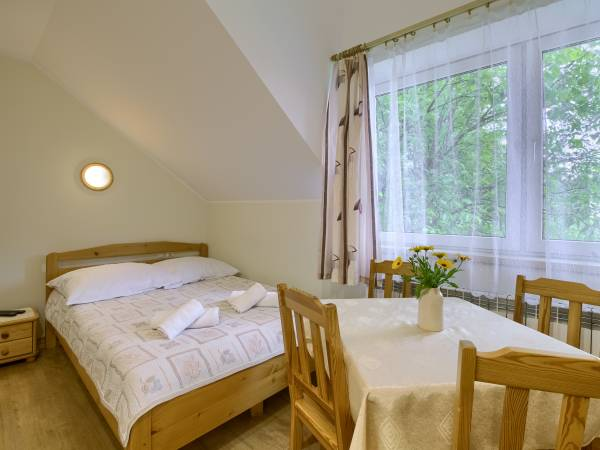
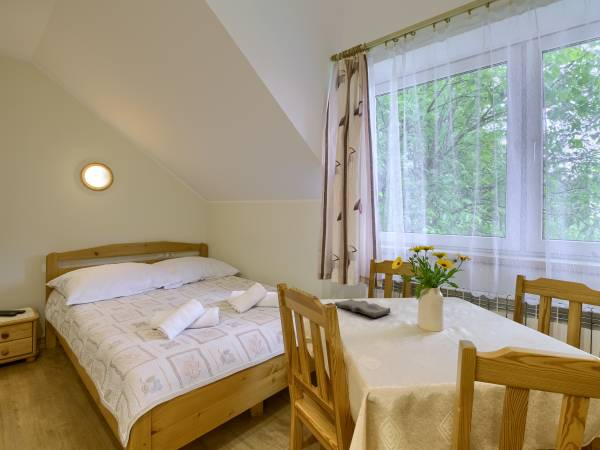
+ diary [334,298,392,318]
